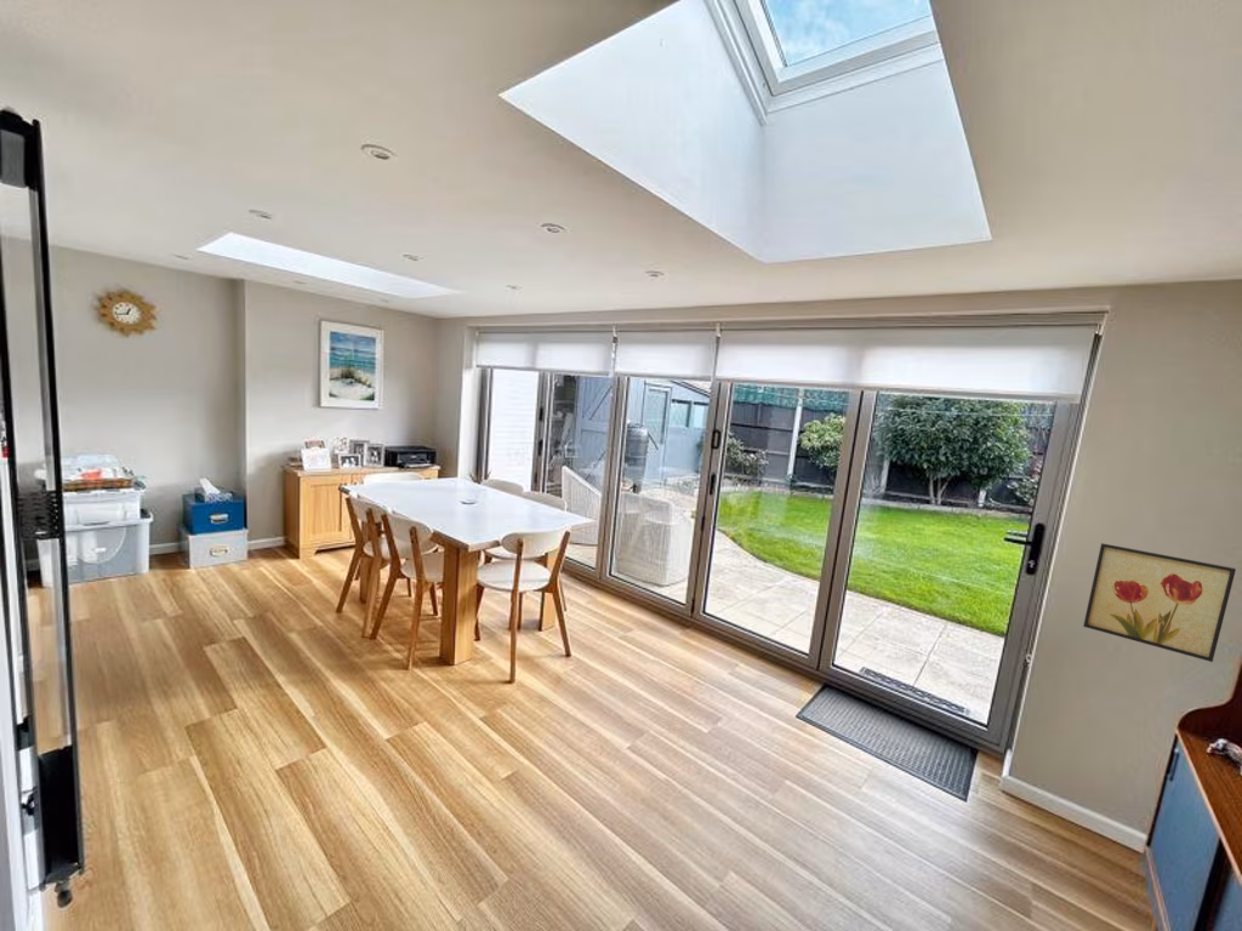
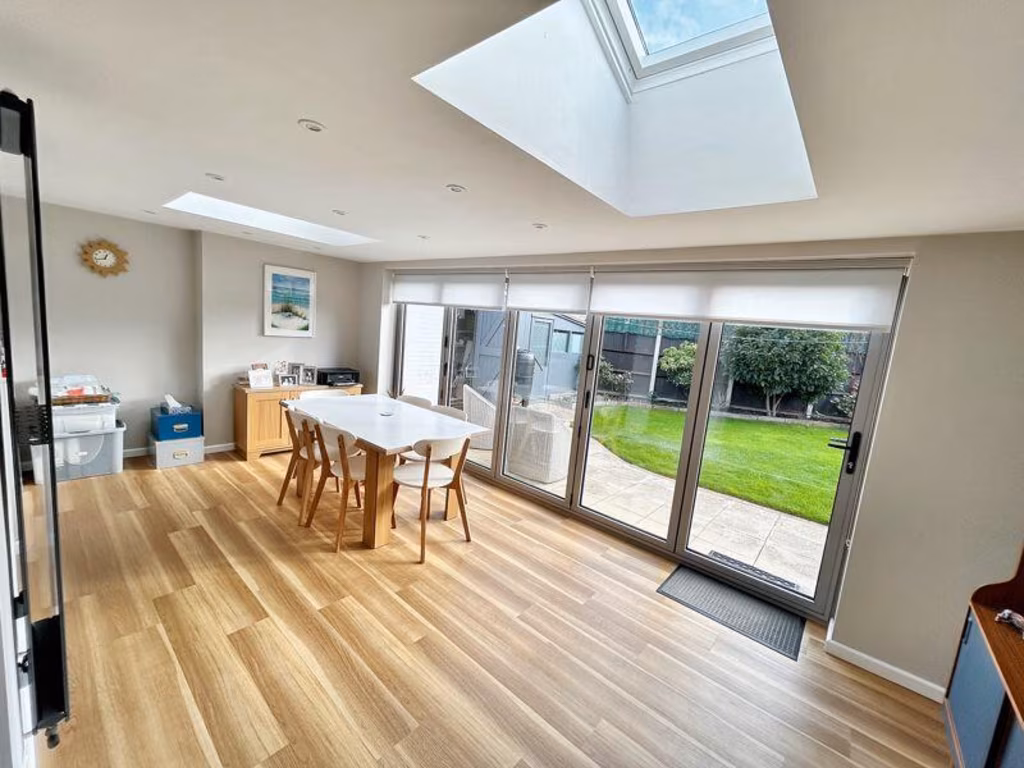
- wall art [1082,542,1237,663]
